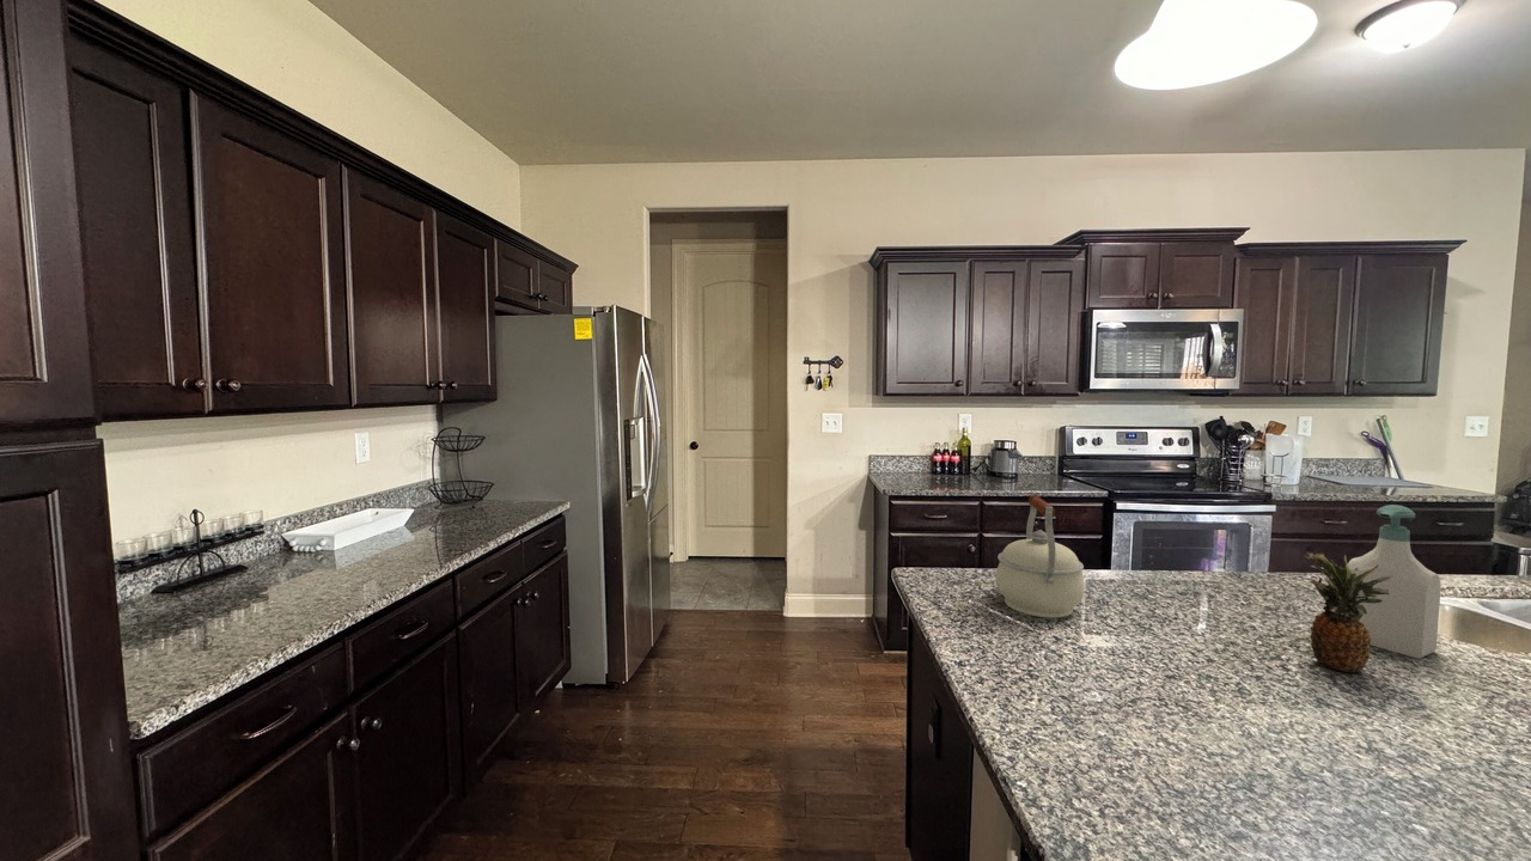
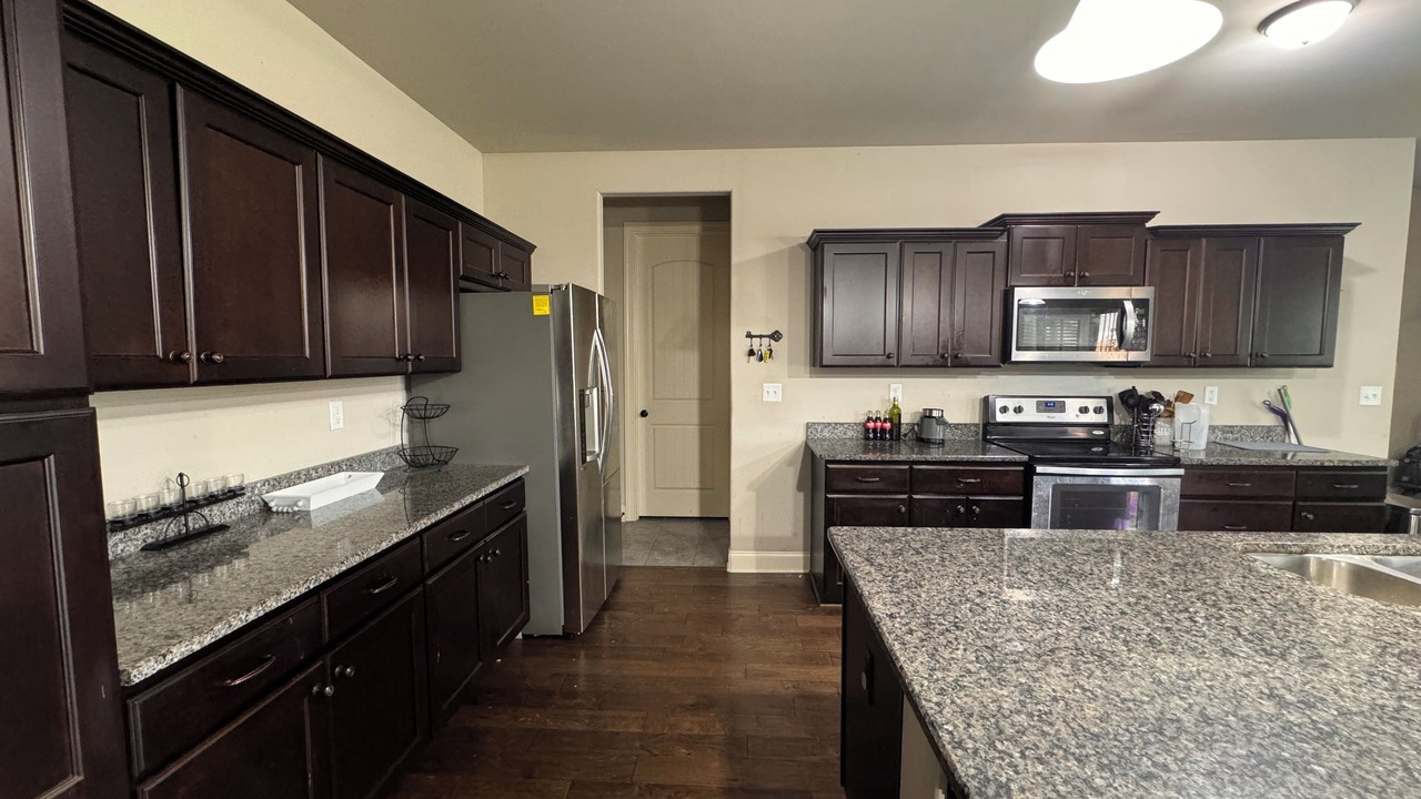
- soap bottle [1348,503,1442,660]
- fruit [1304,551,1391,673]
- kettle [995,494,1086,619]
